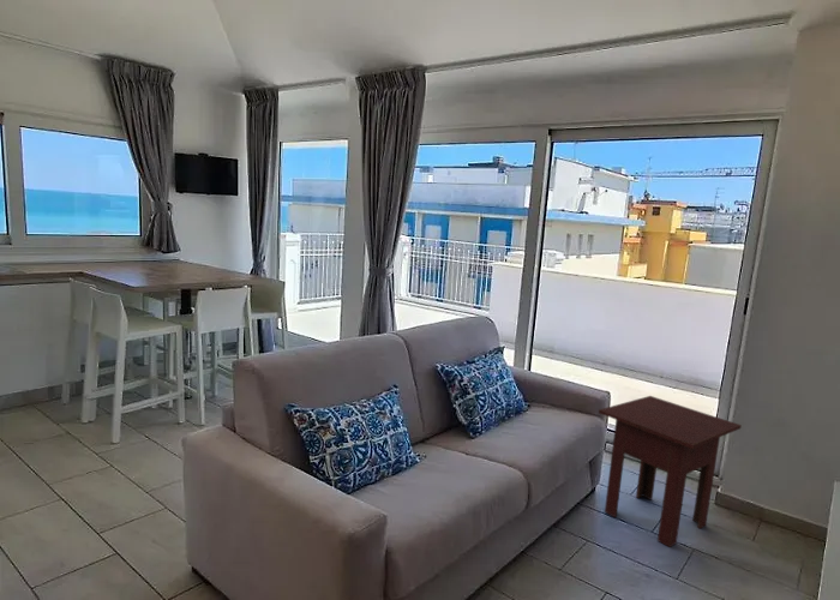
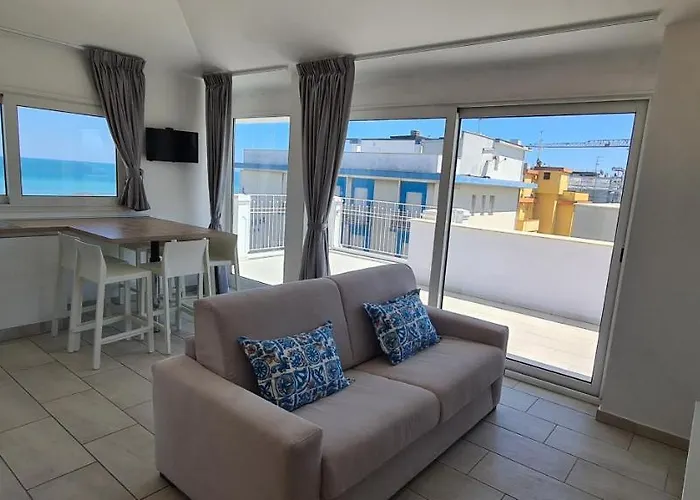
- side table [598,395,743,548]
